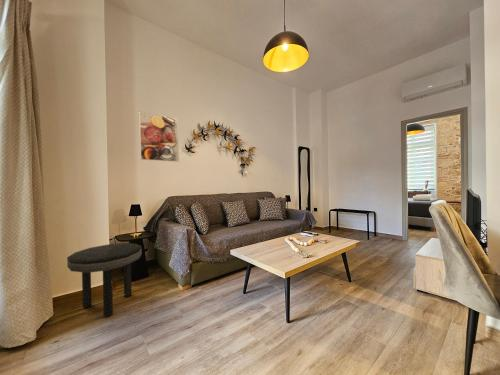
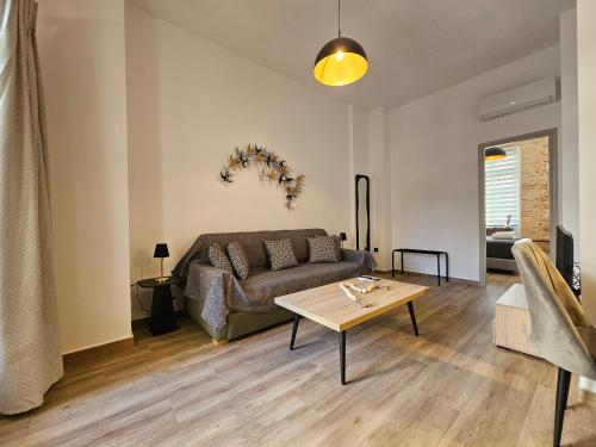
- side table [66,242,143,318]
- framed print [138,111,180,163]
